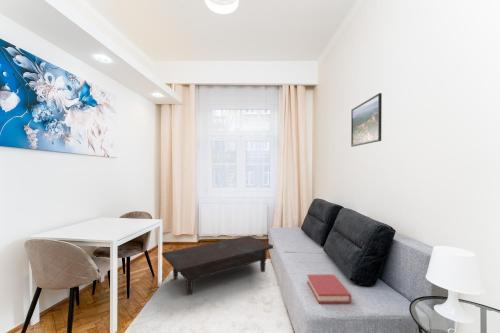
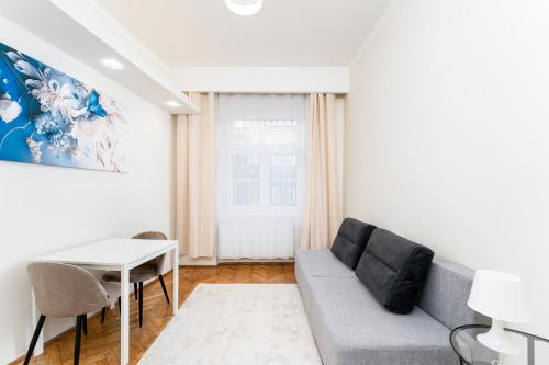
- coffee table [161,235,274,297]
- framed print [350,92,383,148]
- hardback book [306,273,352,304]
